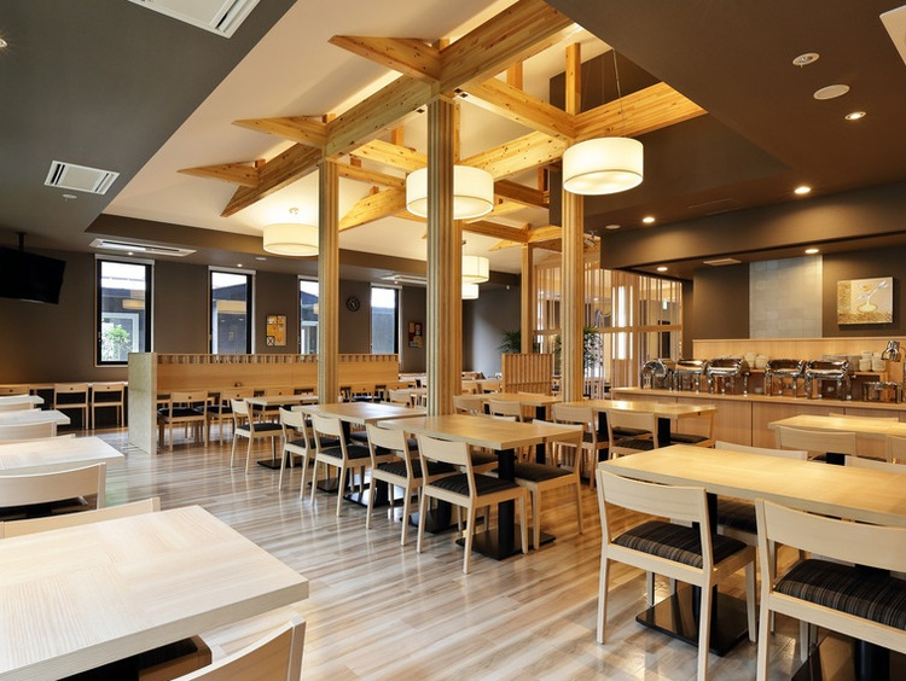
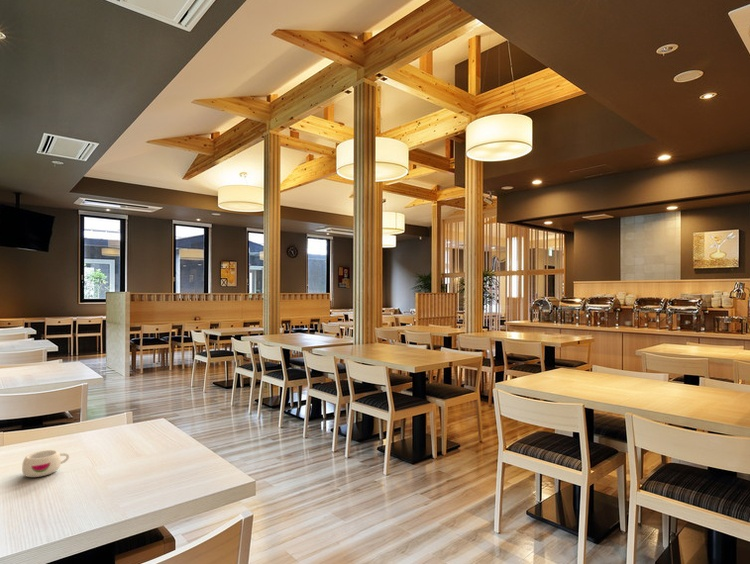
+ mug [21,449,70,478]
